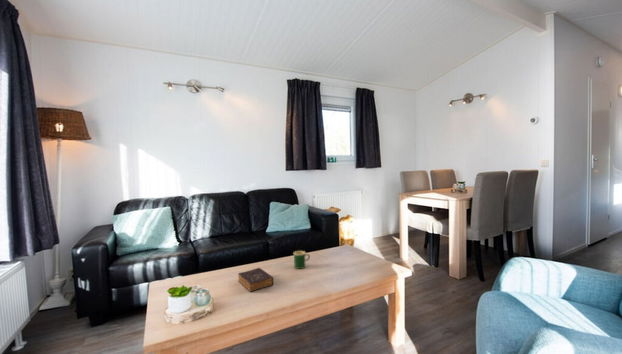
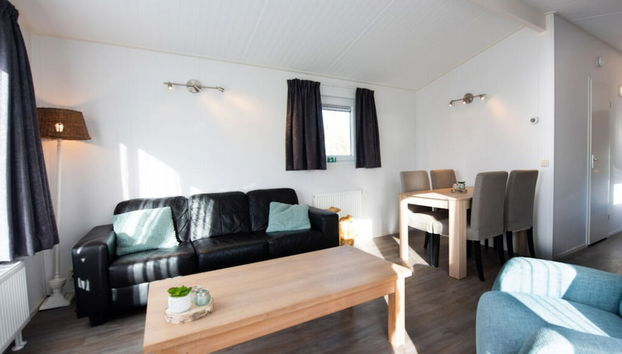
- mug [293,250,311,270]
- book [237,267,274,293]
